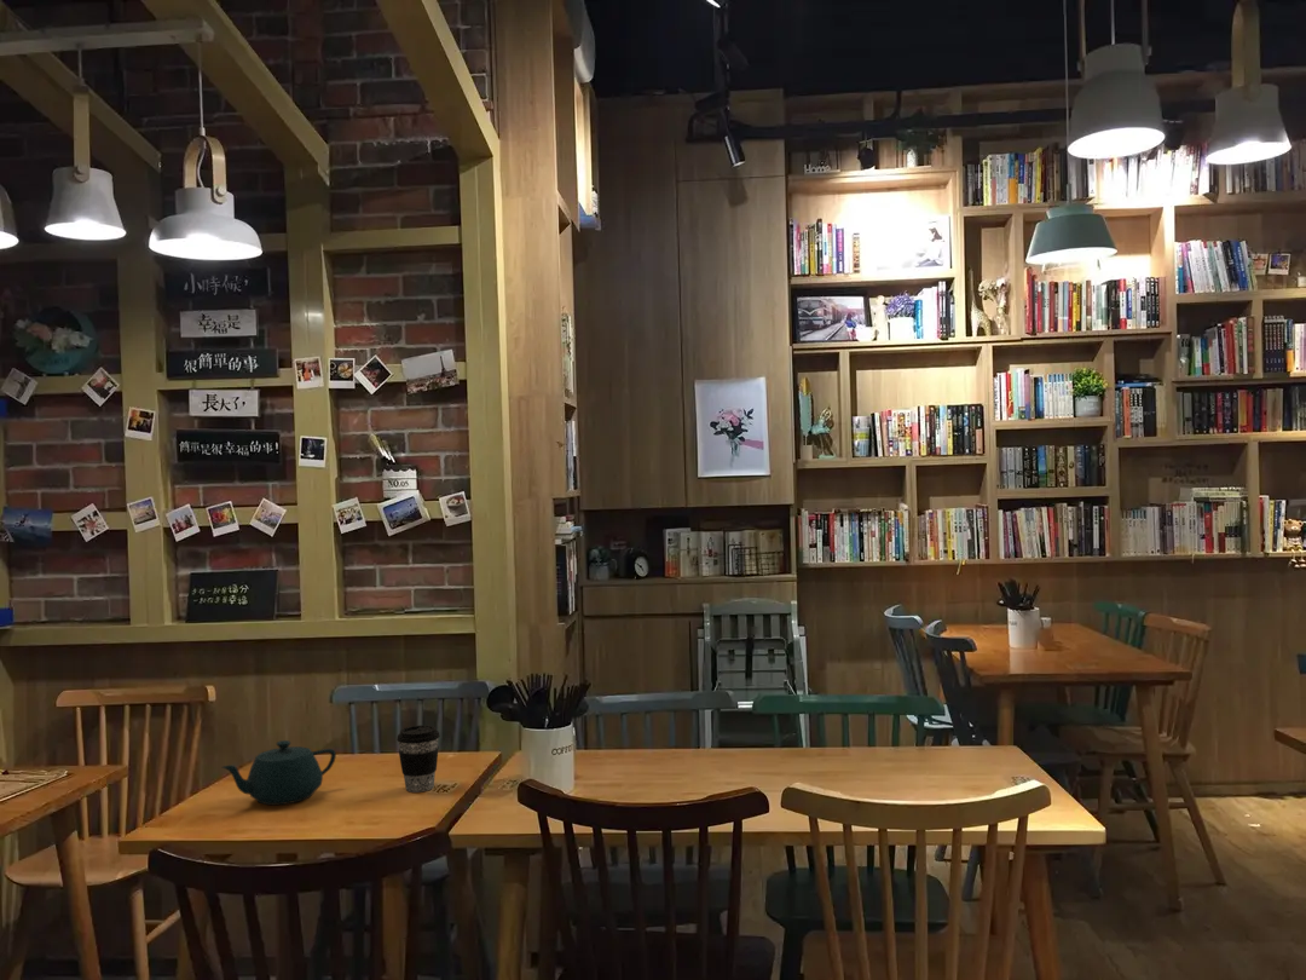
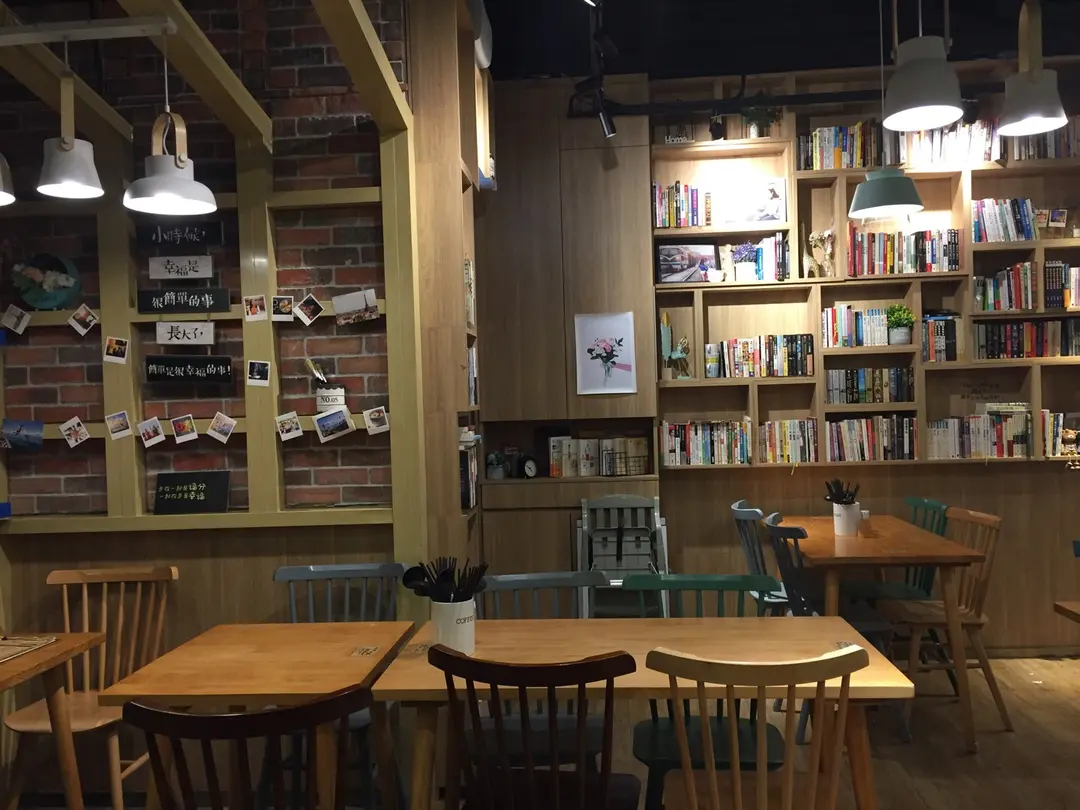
- teapot [221,739,337,806]
- coffee cup [395,725,441,794]
